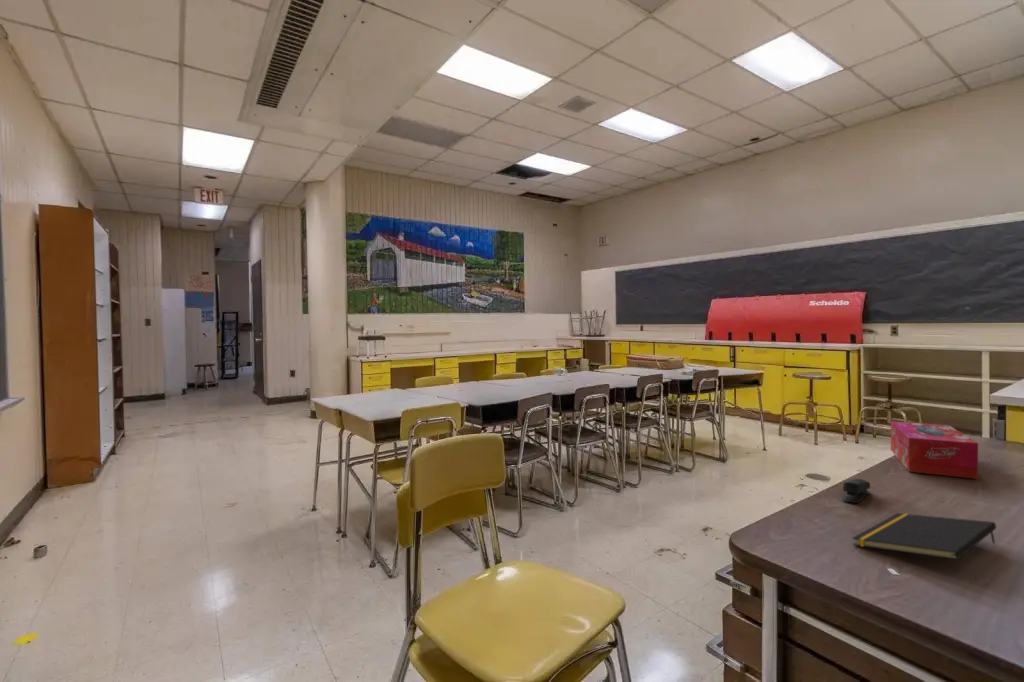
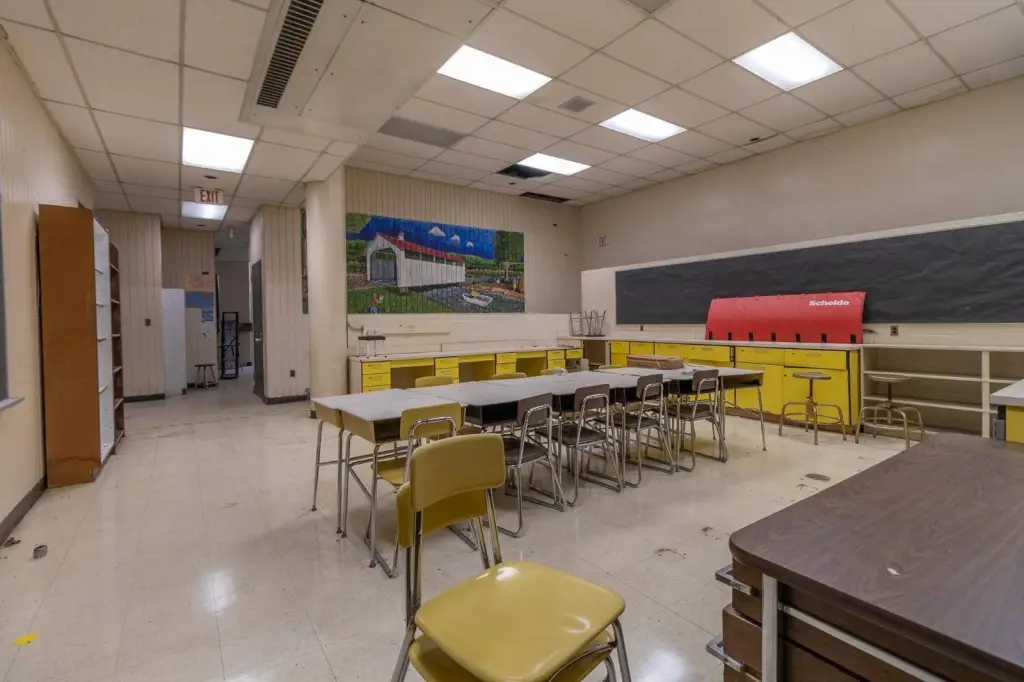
- notepad [851,512,997,561]
- tissue box [890,420,979,480]
- stapler [841,478,871,504]
